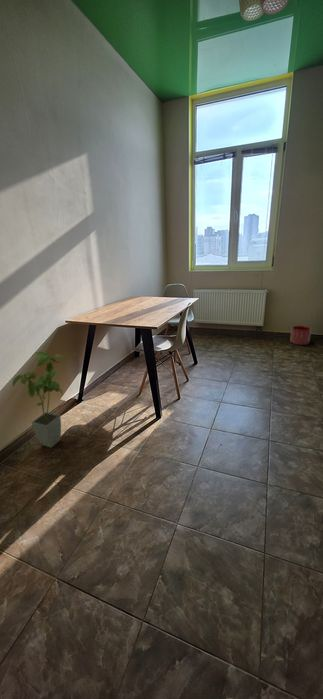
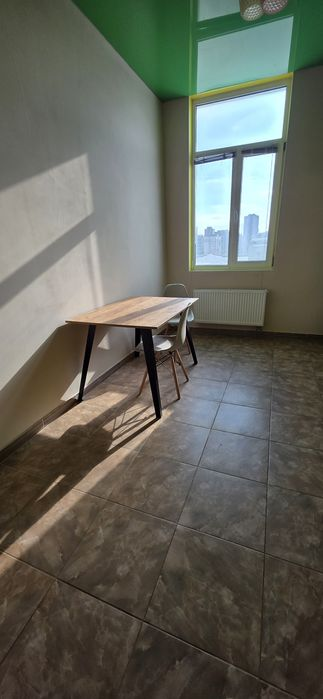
- house plant [12,350,71,449]
- planter [289,325,312,346]
